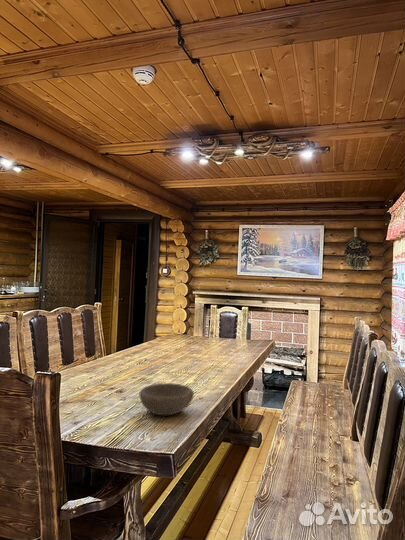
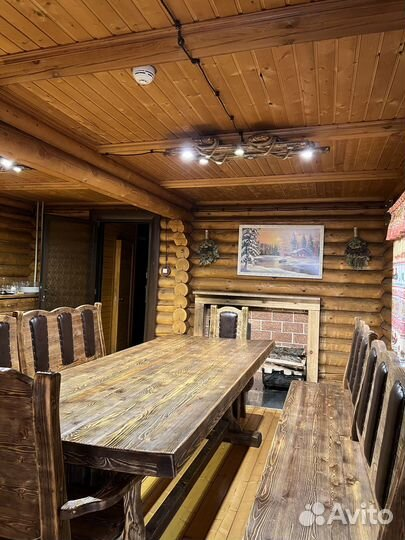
- bowl [138,382,195,416]
